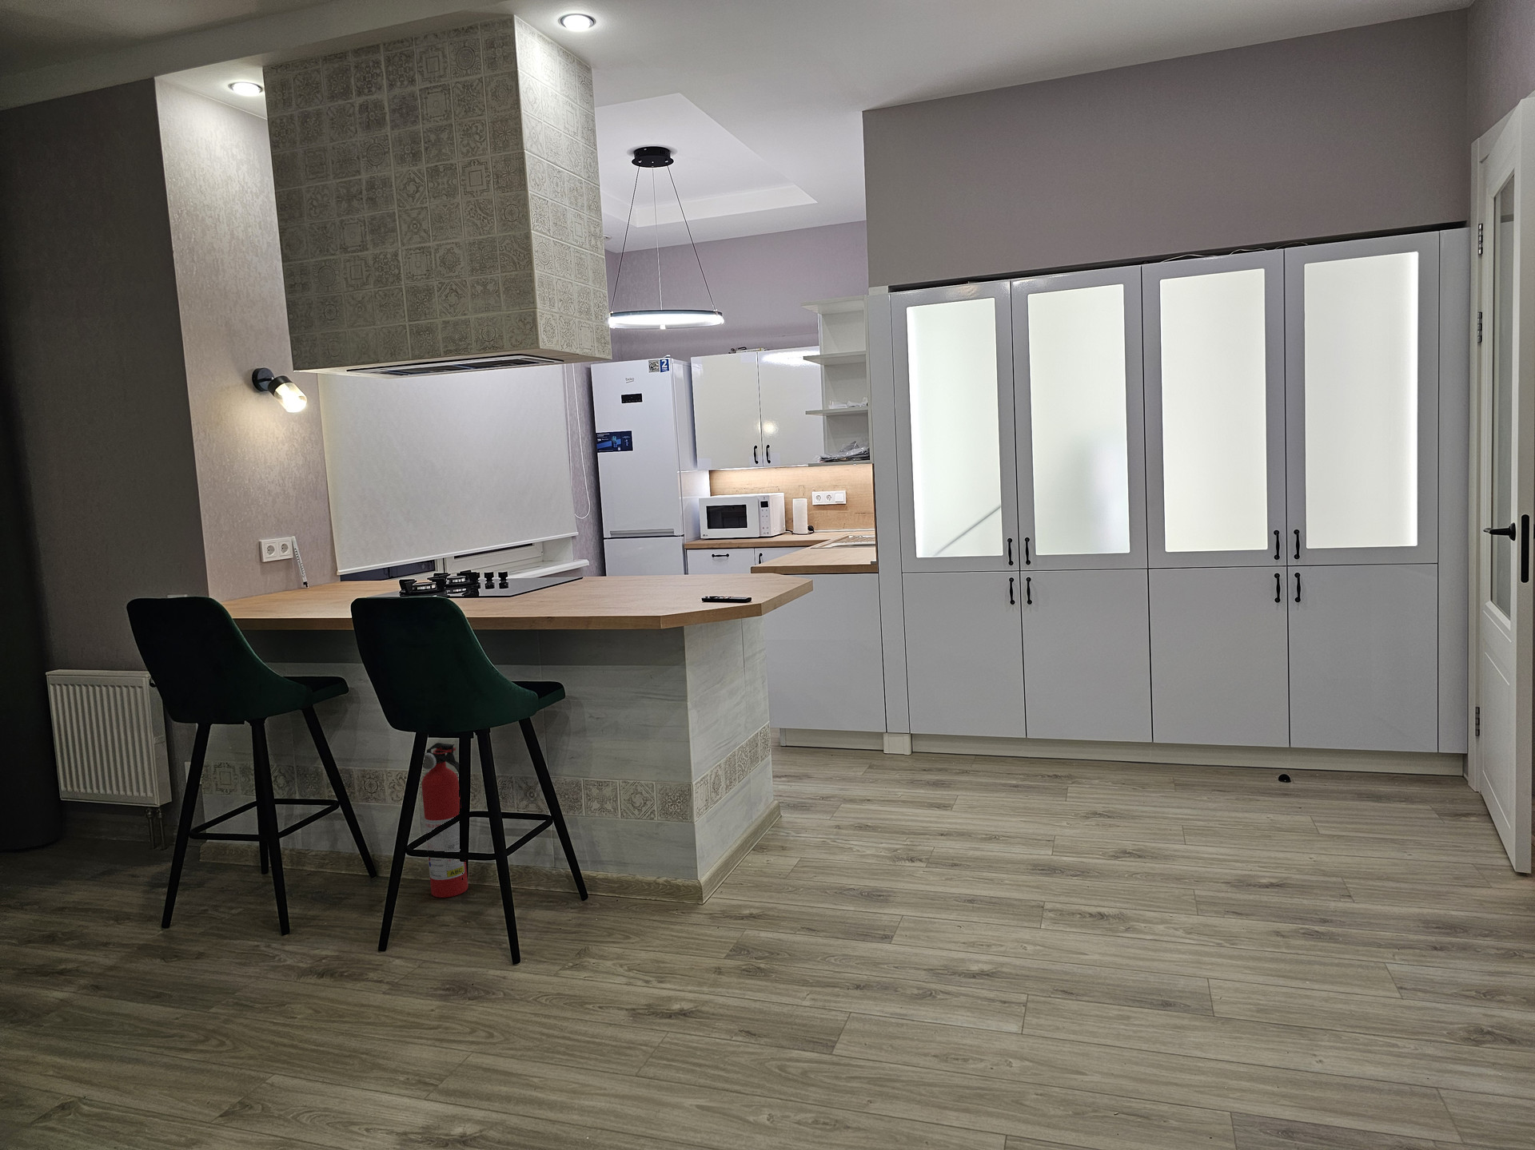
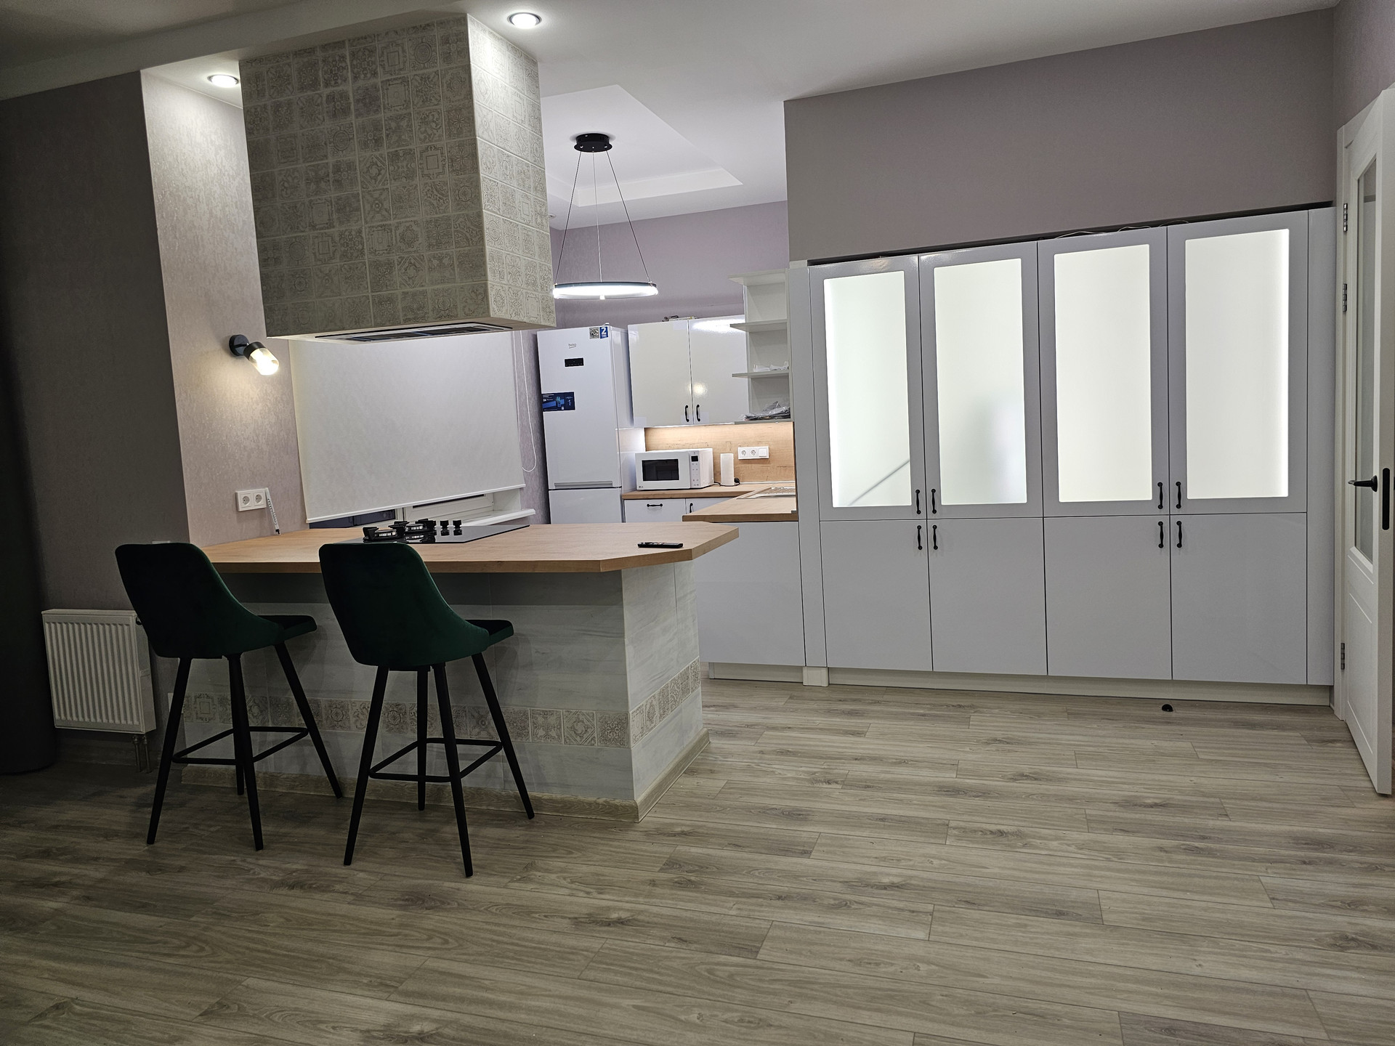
- fire extinguisher [422,742,469,899]
